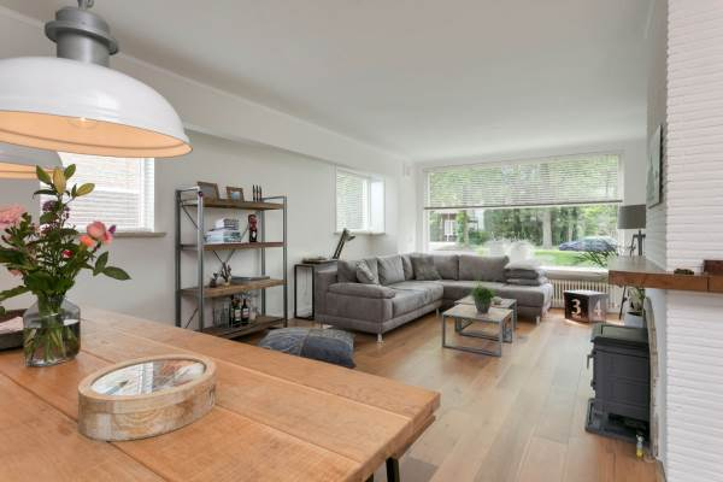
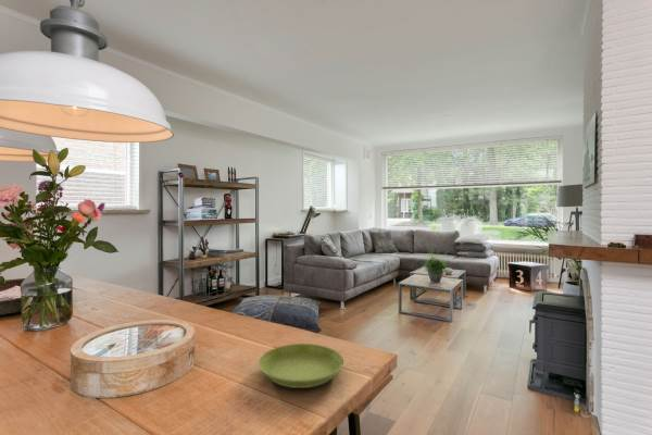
+ saucer [258,343,344,389]
